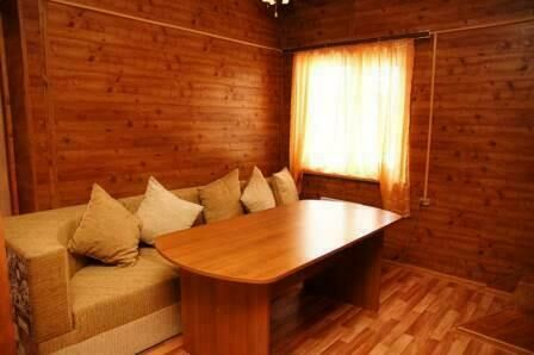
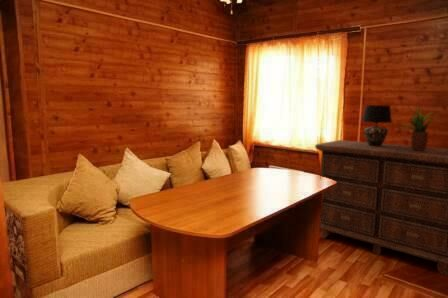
+ potted plant [397,106,439,152]
+ table lamp [361,104,393,146]
+ dresser [314,139,448,277]
